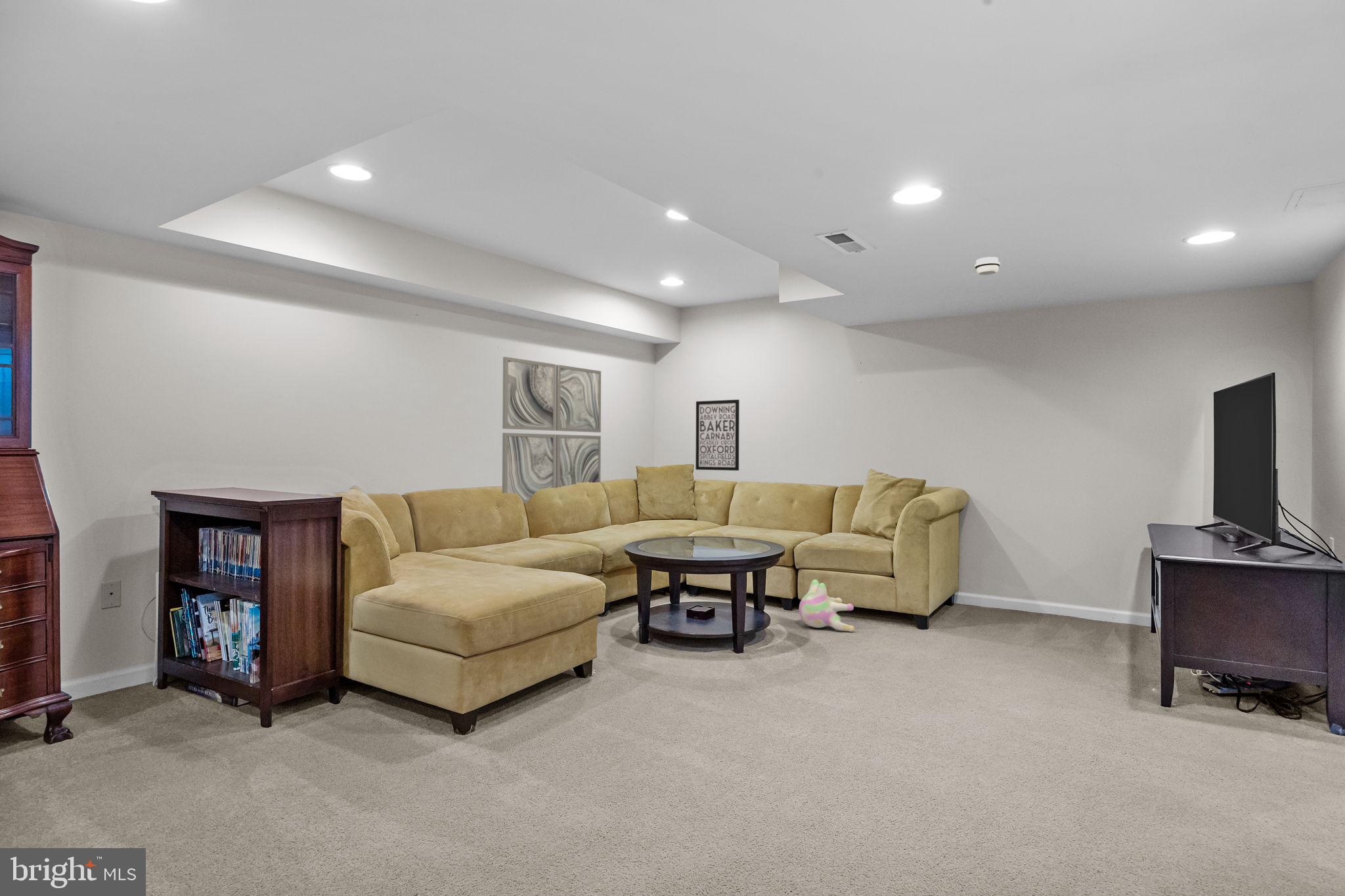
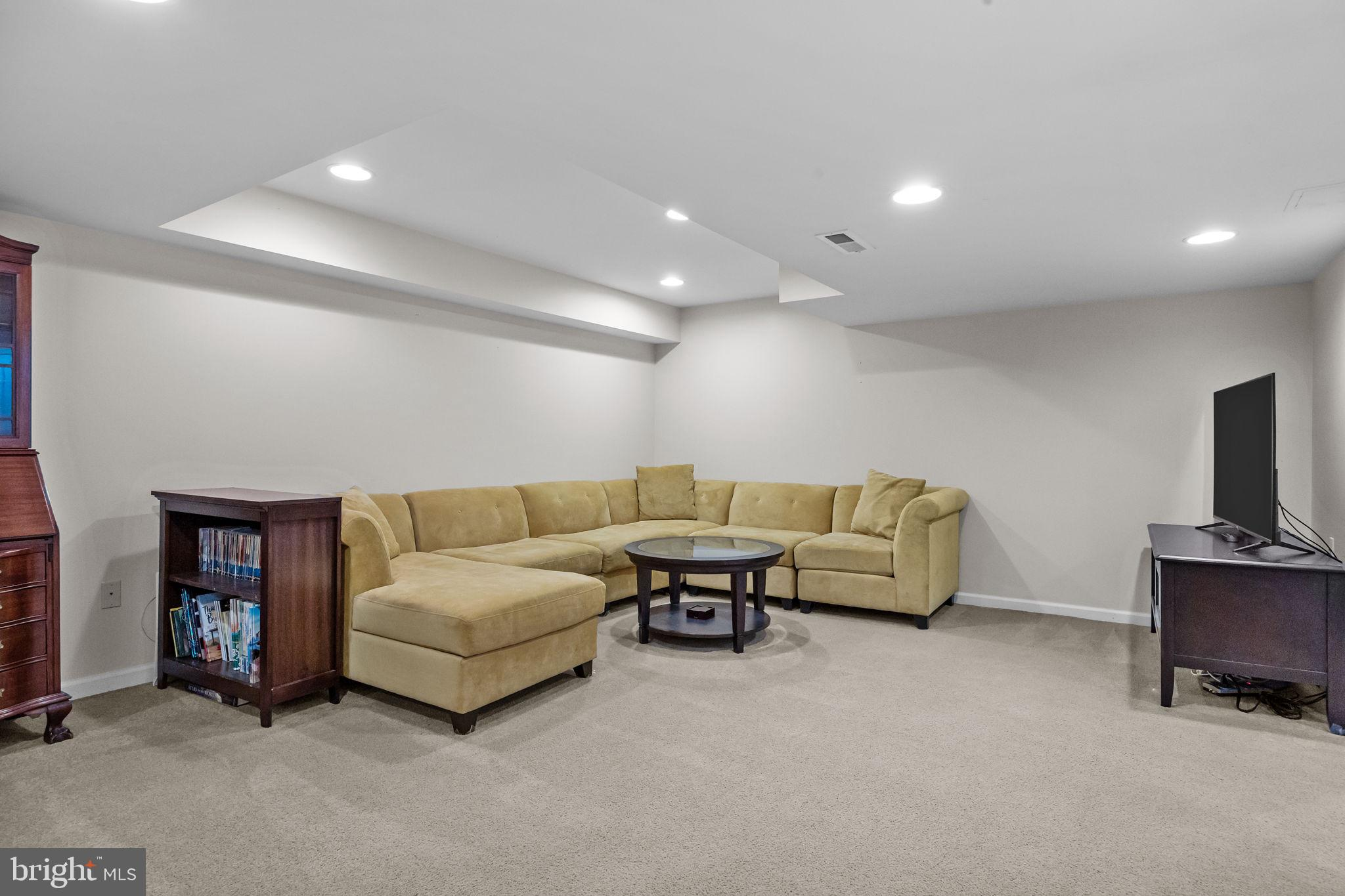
- wall art [502,356,602,504]
- wall art [695,399,740,471]
- plush toy [799,579,855,632]
- smoke detector [974,256,1001,276]
